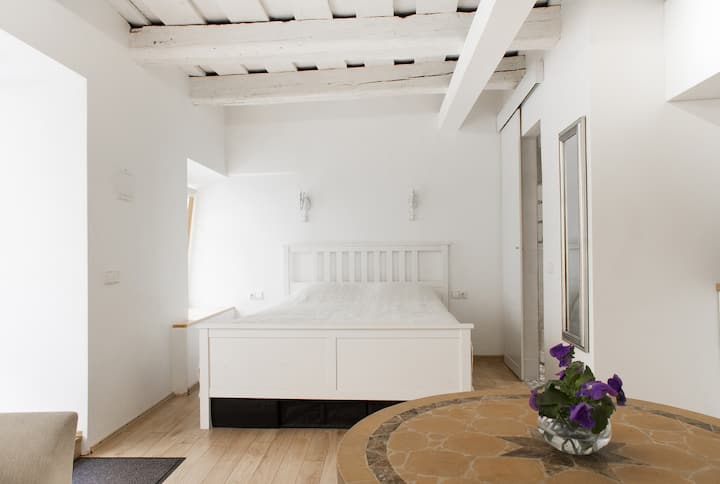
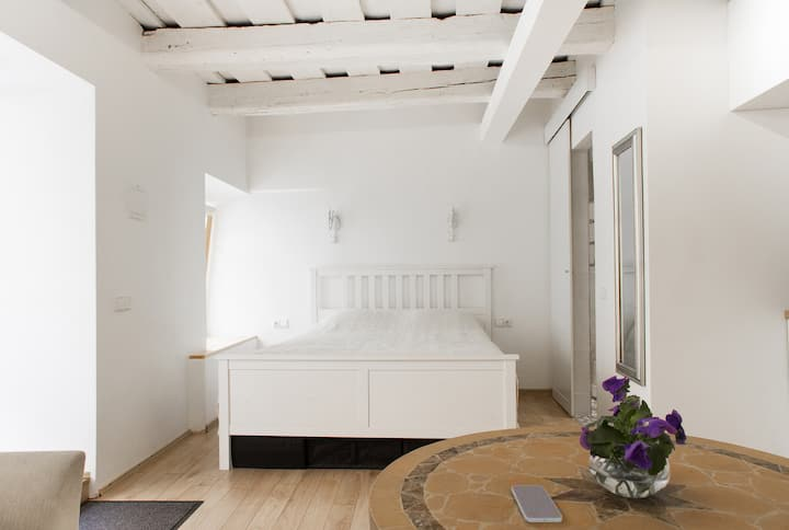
+ smartphone [511,484,563,523]
